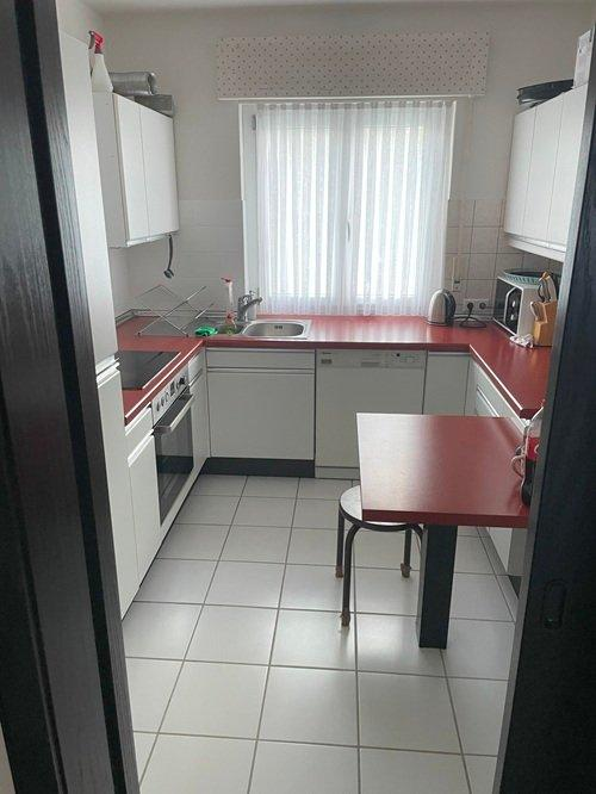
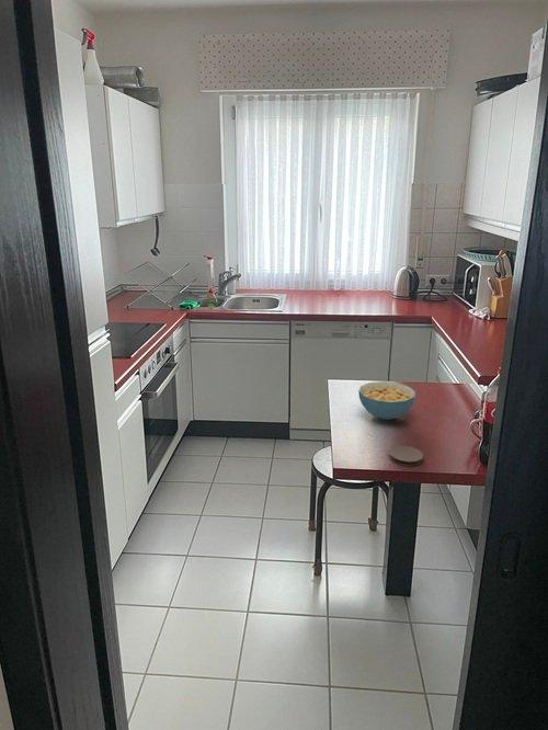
+ coaster [388,445,424,467]
+ cereal bowl [357,380,416,421]
